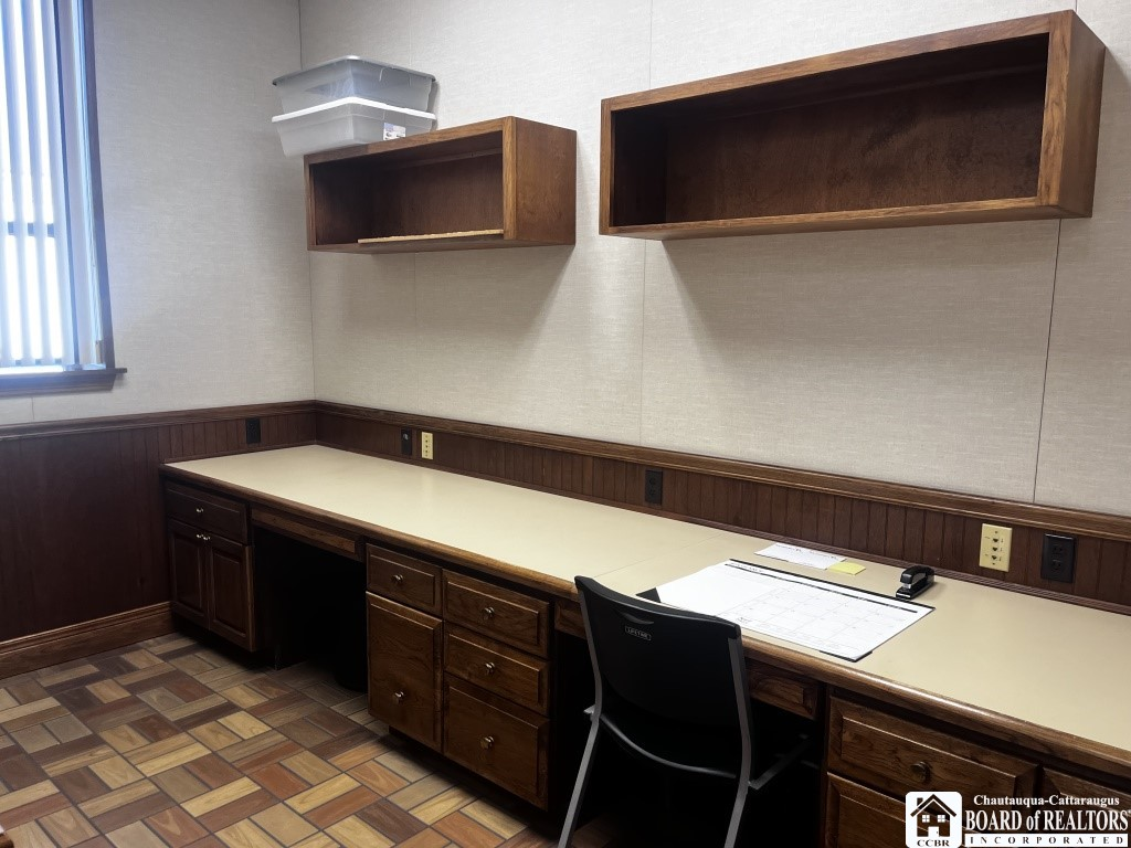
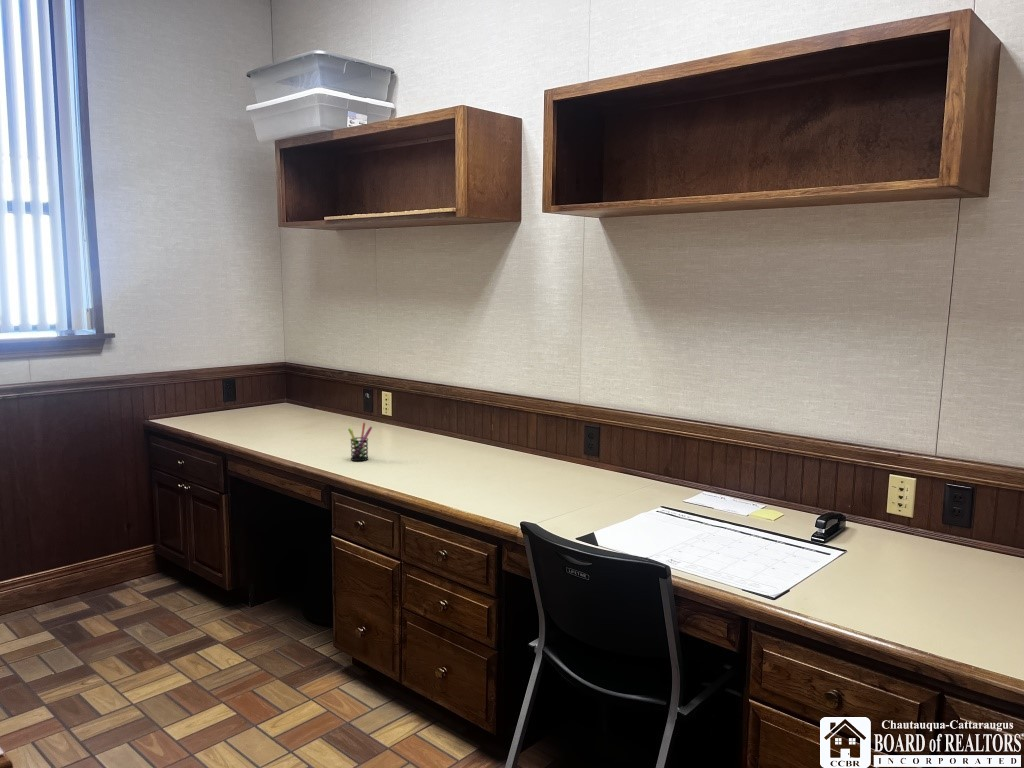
+ pen holder [347,422,373,462]
